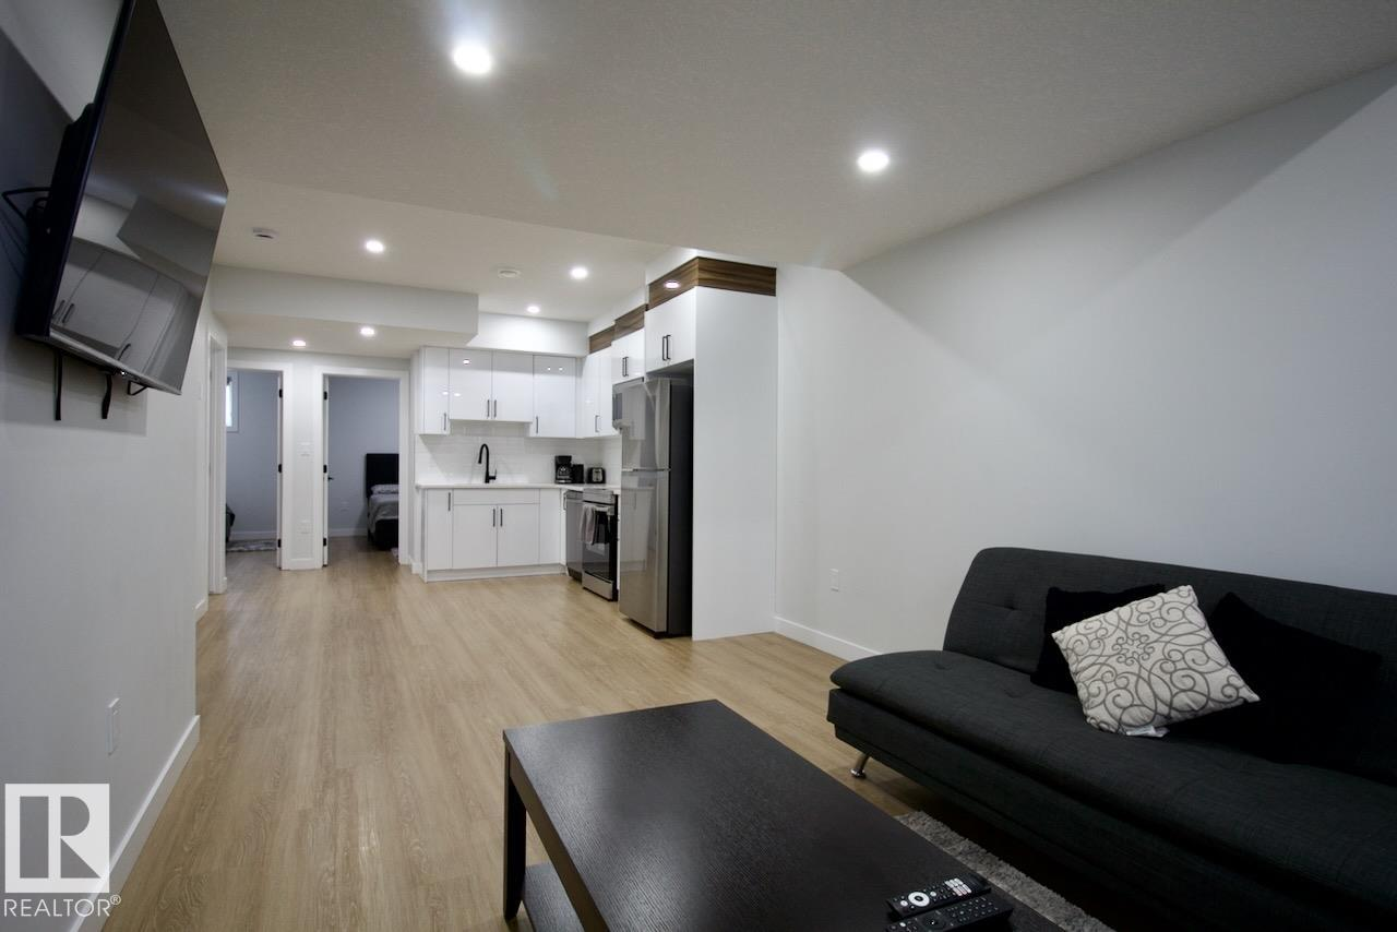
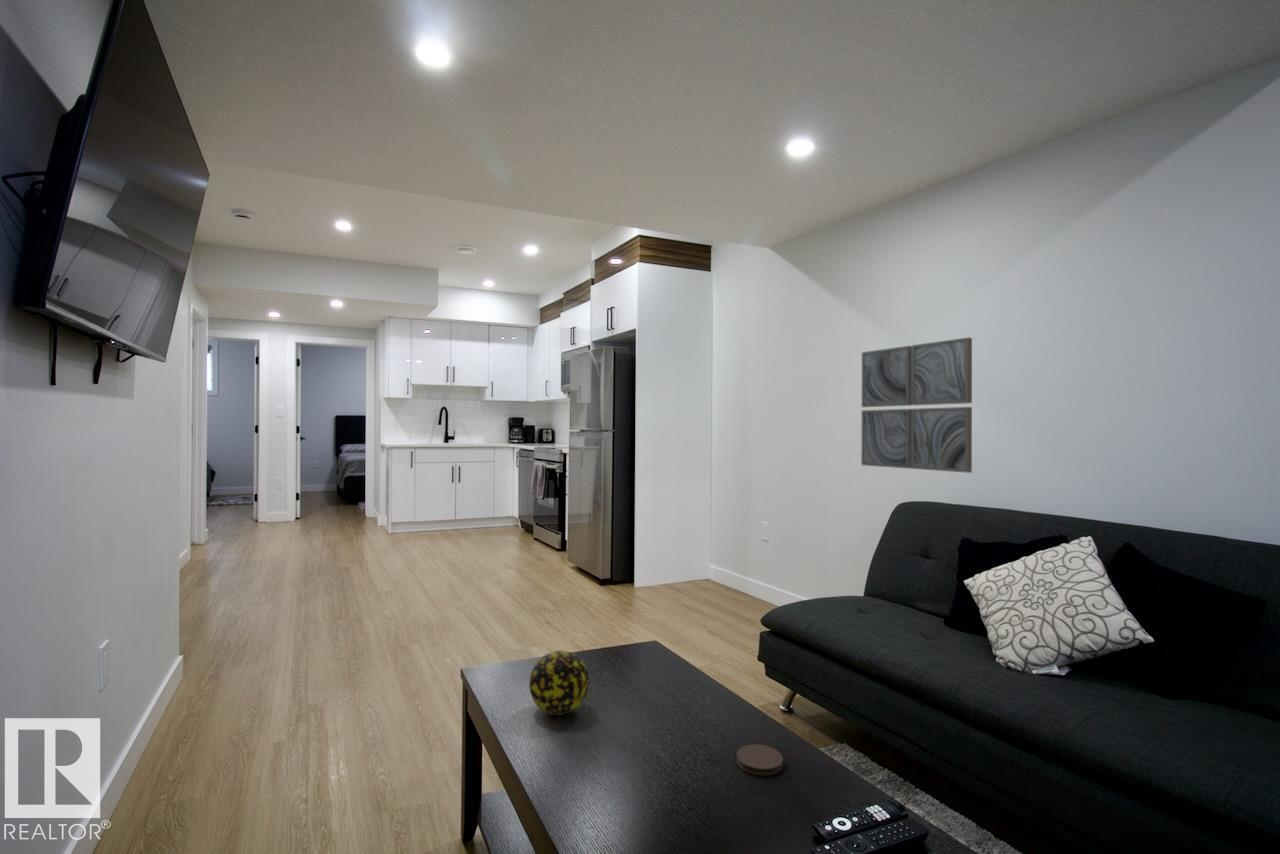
+ wall art [860,337,973,474]
+ coaster [735,743,784,776]
+ decorative ball [528,649,590,716]
